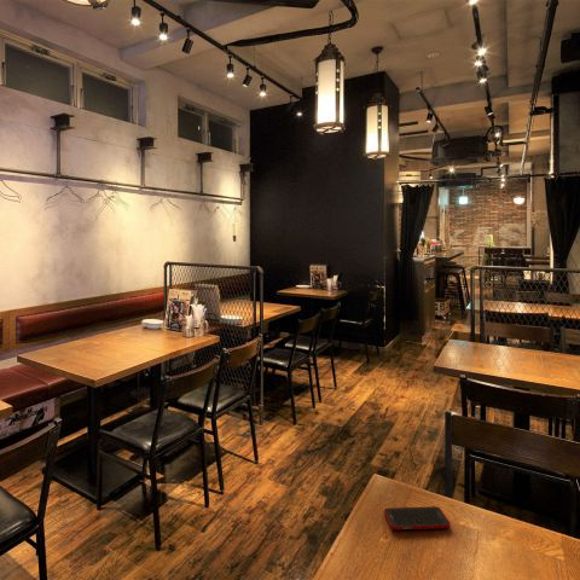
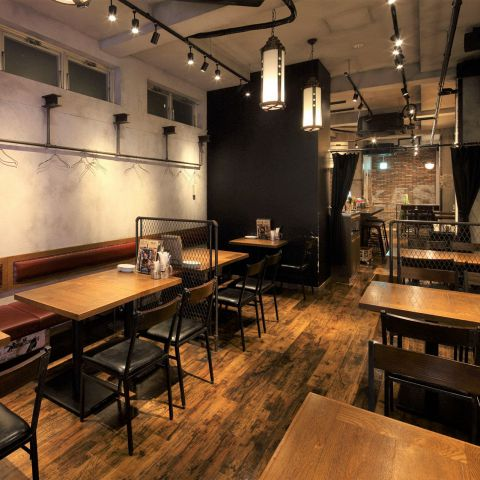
- cell phone [383,505,452,530]
